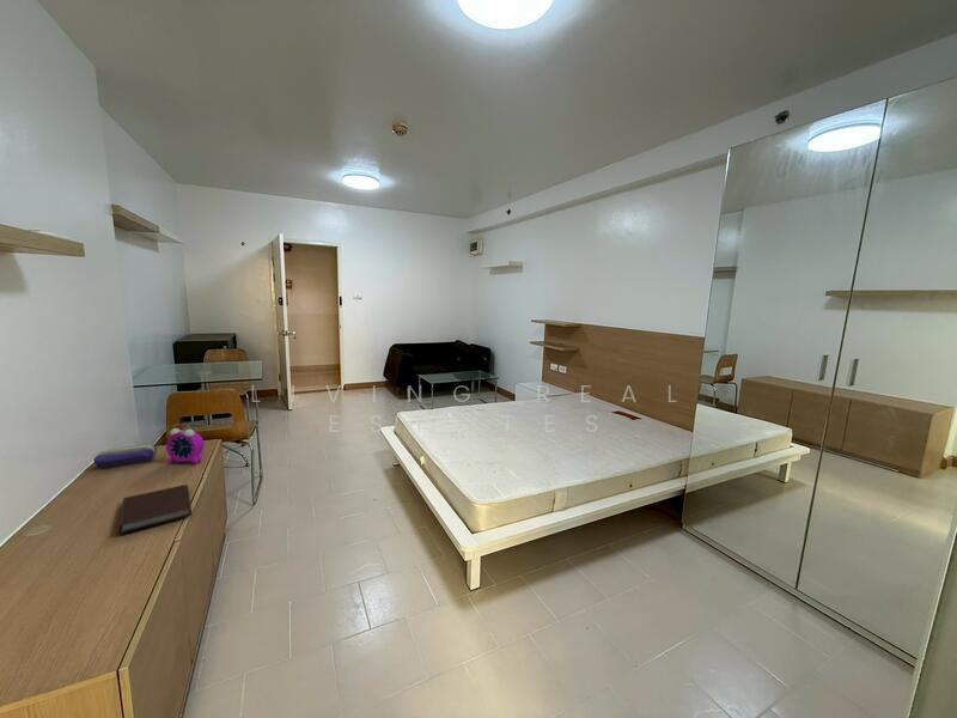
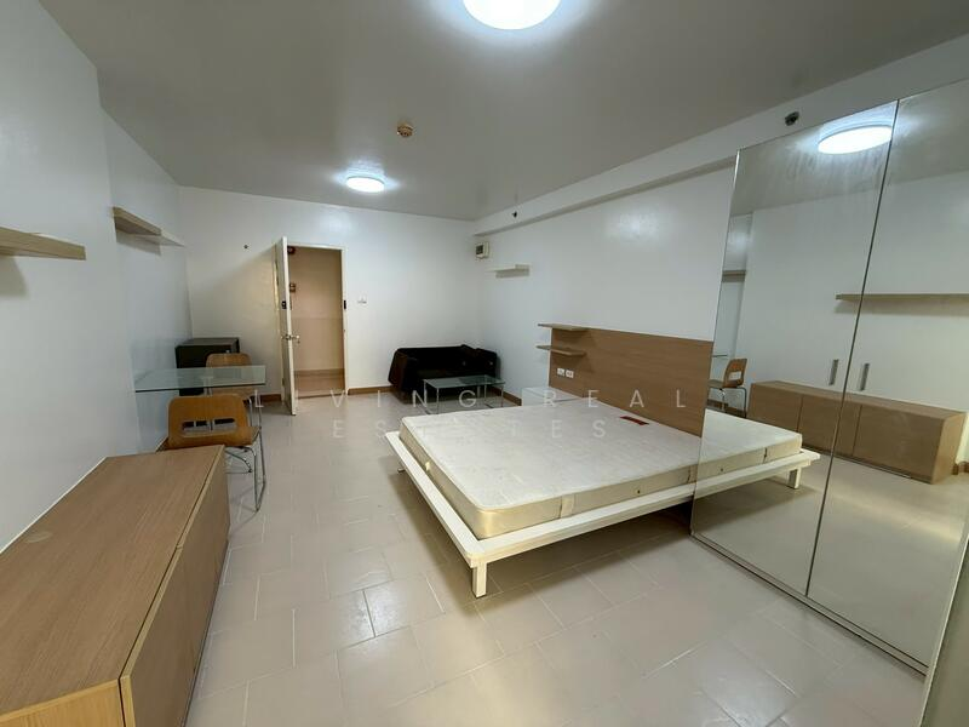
- alarm clock [165,422,206,464]
- notebook [117,483,193,535]
- pencil case [92,444,158,469]
